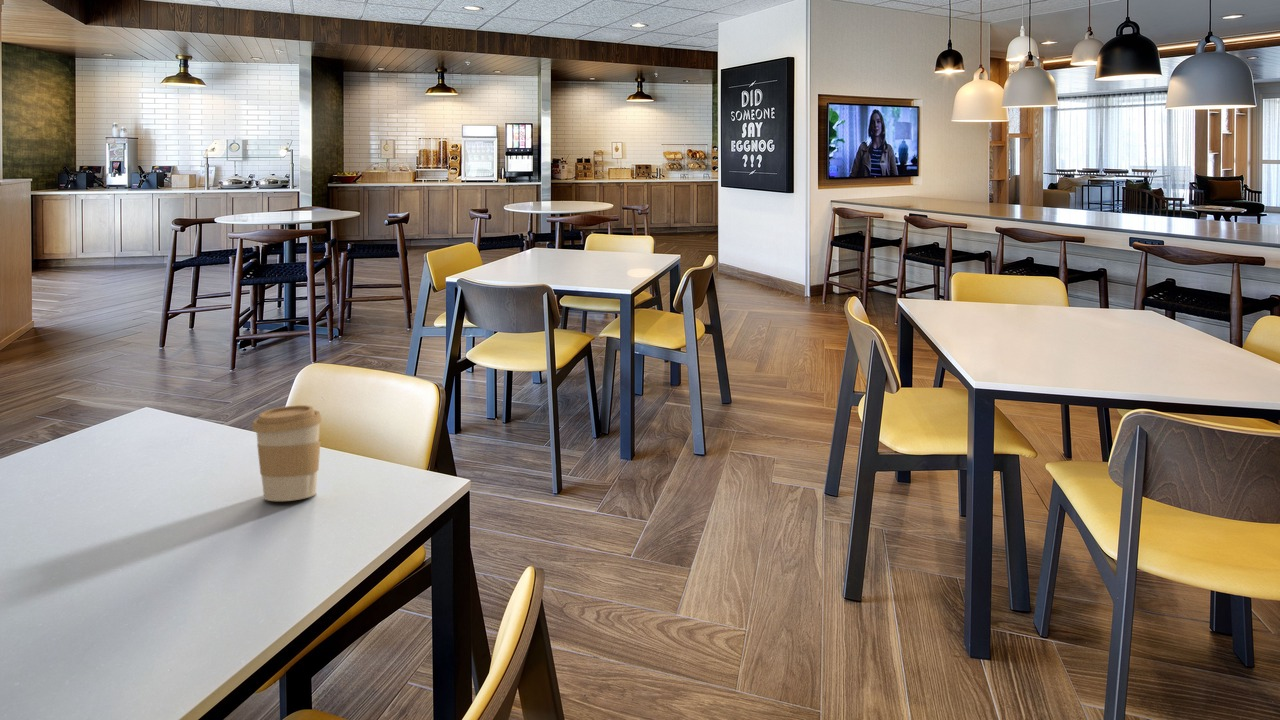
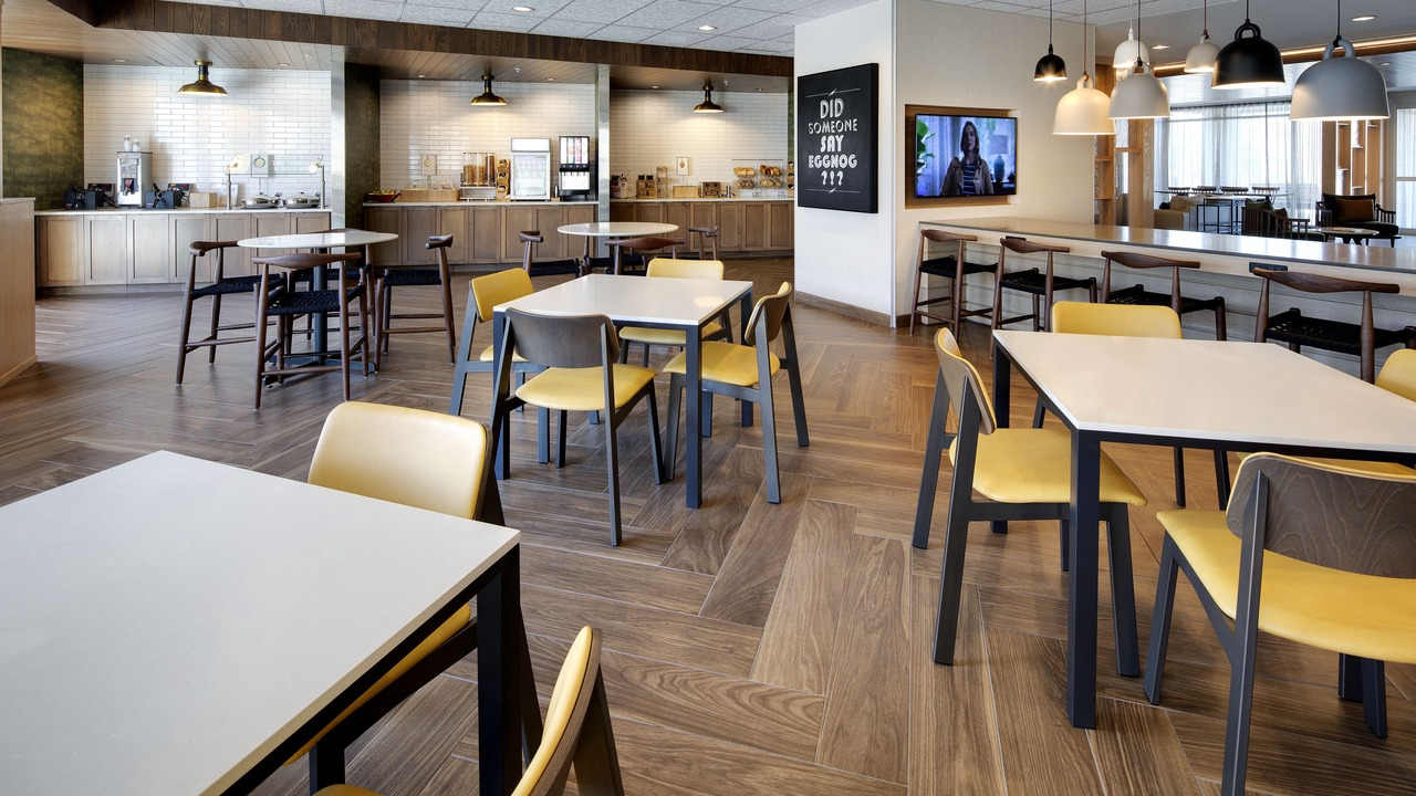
- coffee cup [251,404,323,502]
